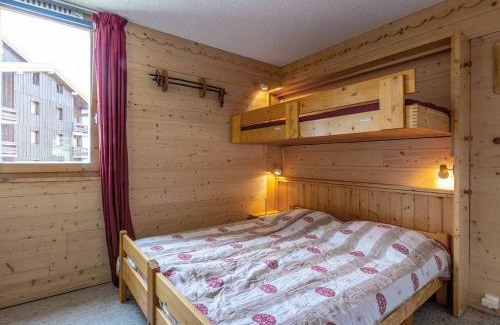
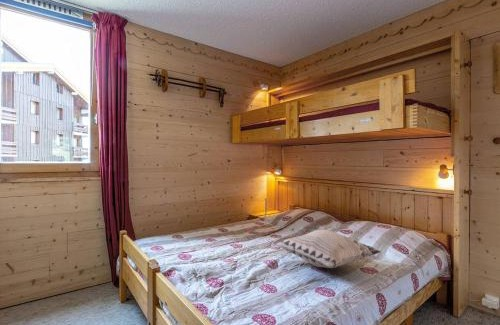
+ decorative pillow [275,229,381,269]
